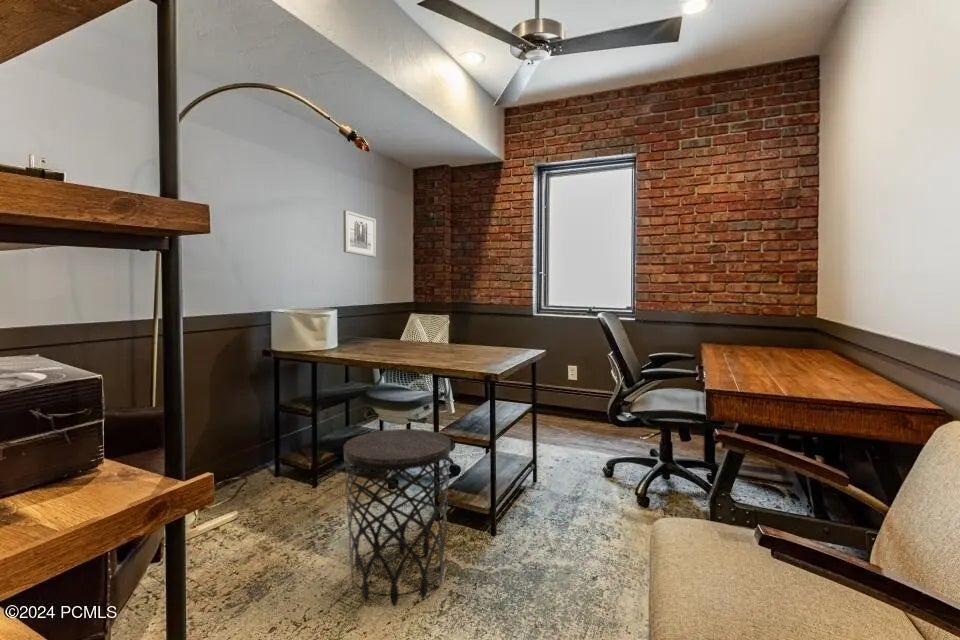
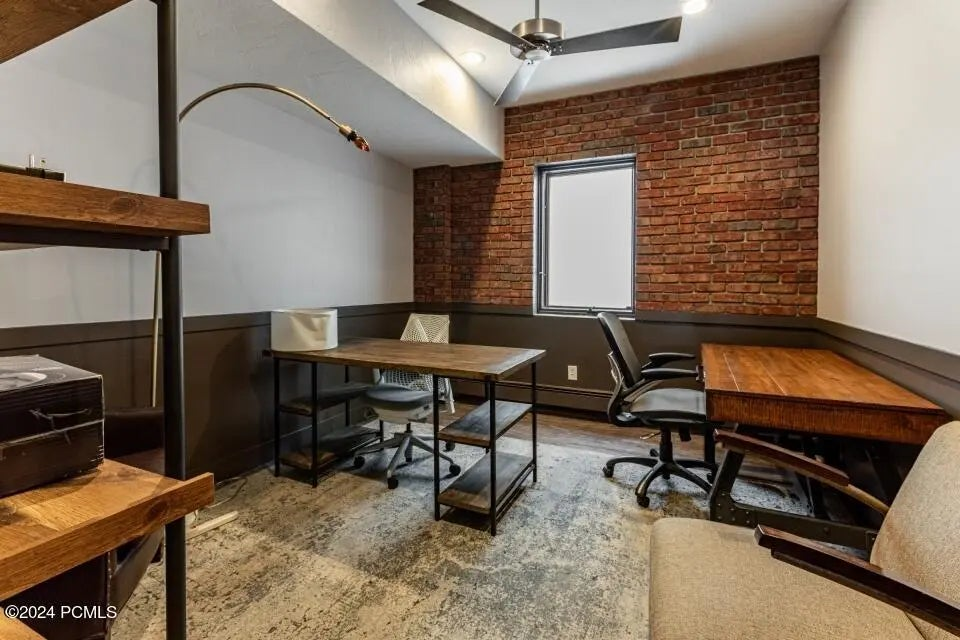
- side table [343,428,452,608]
- wall art [342,209,377,258]
